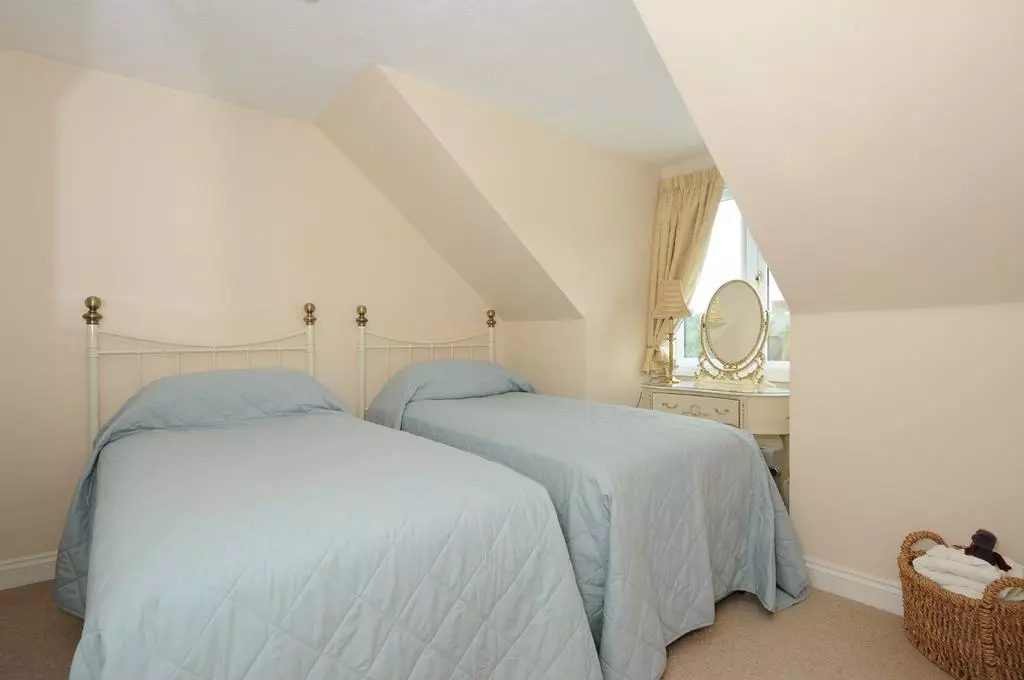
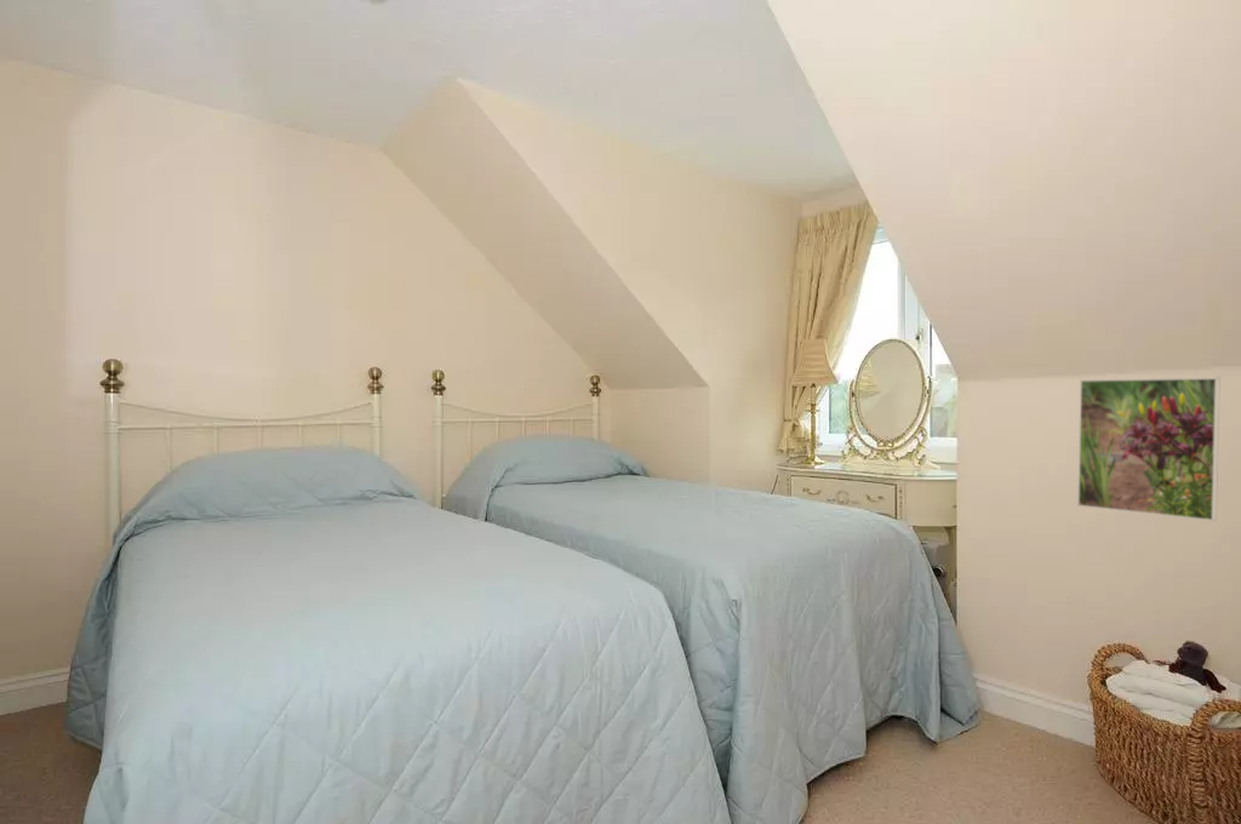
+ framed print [1076,377,1220,522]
